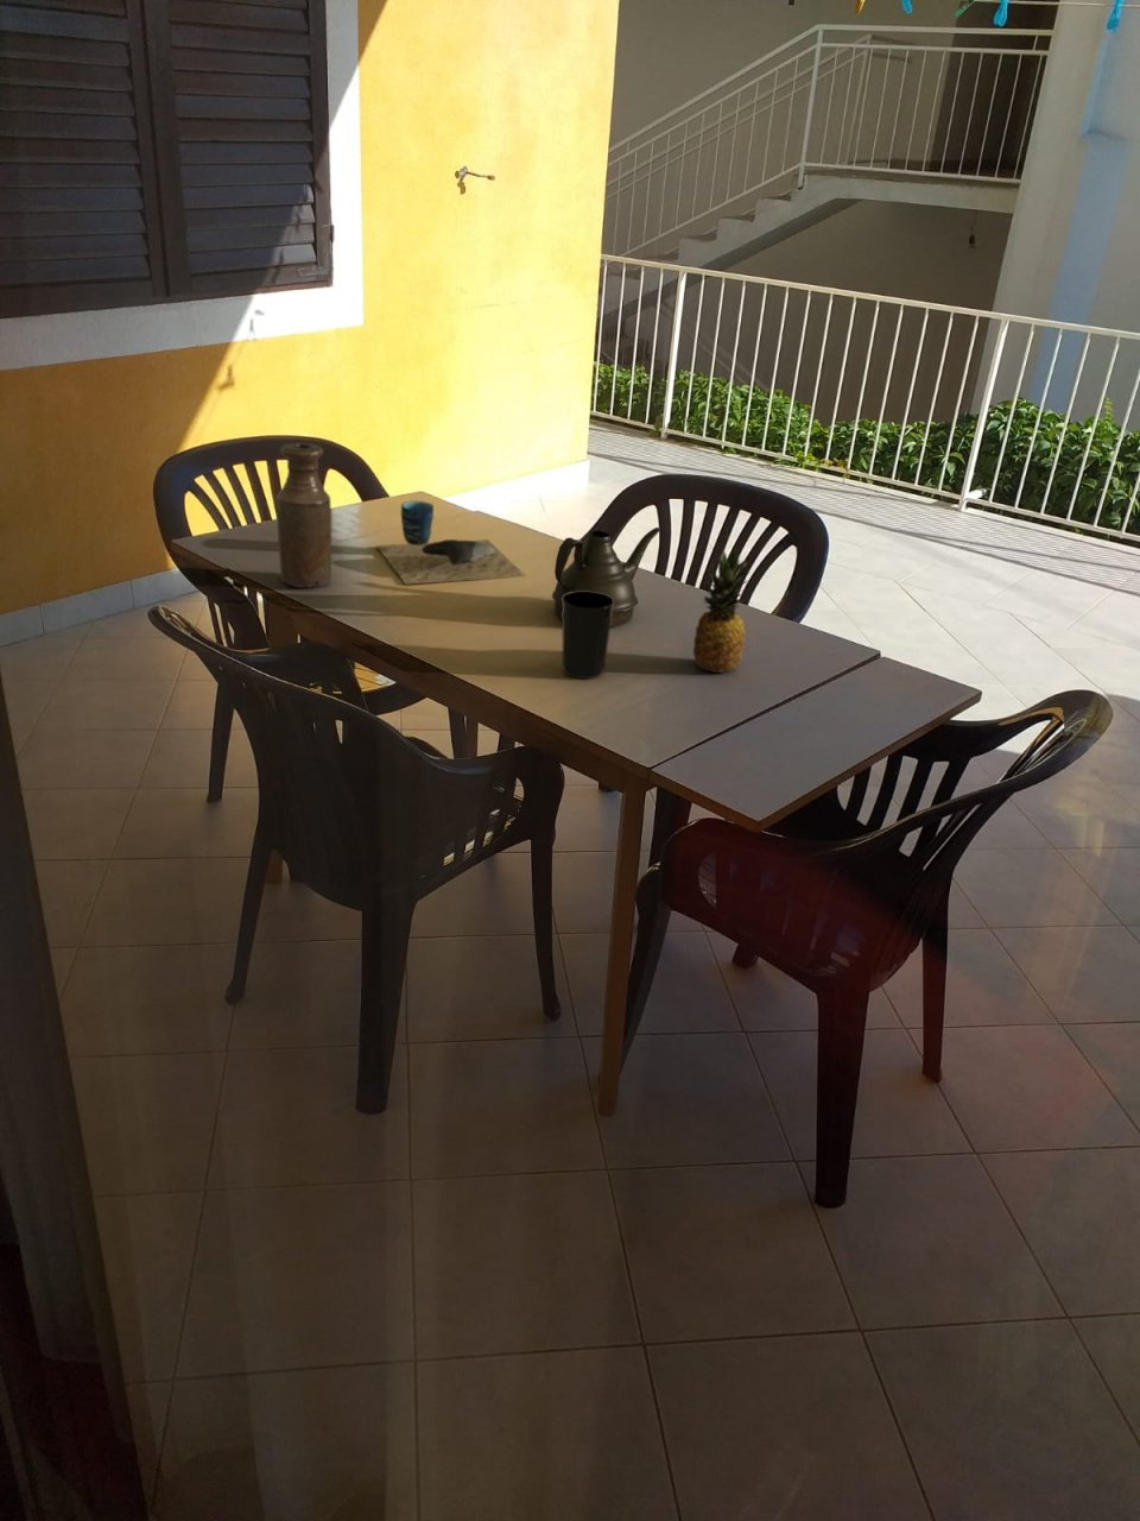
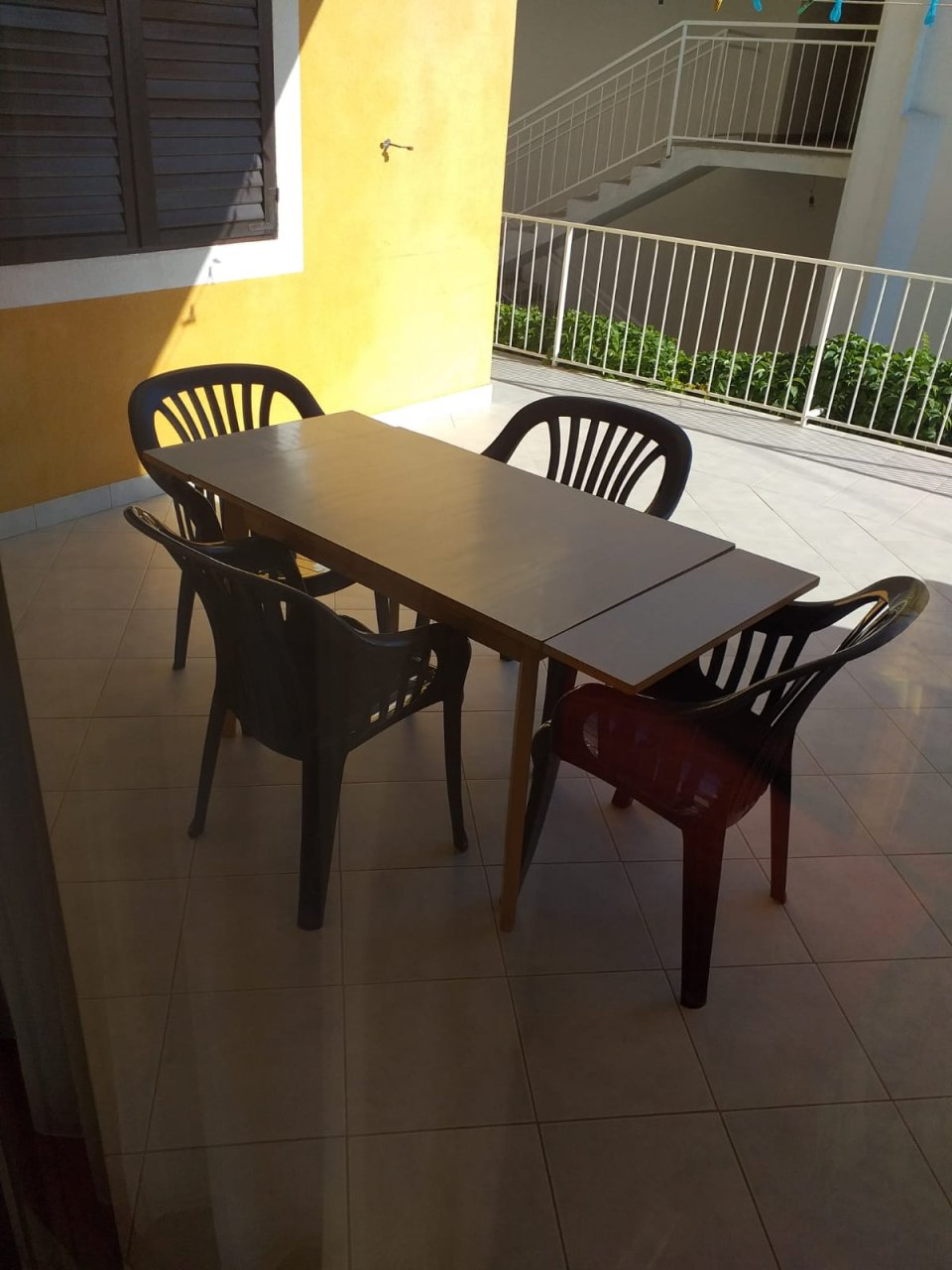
- teapot [551,527,661,628]
- cup [560,590,614,680]
- cup [375,499,521,586]
- fruit [691,546,751,674]
- bottle [275,442,333,588]
